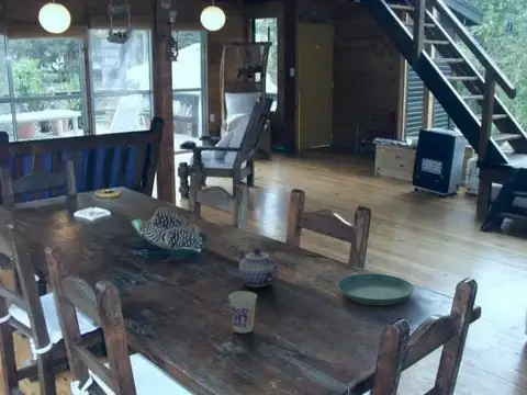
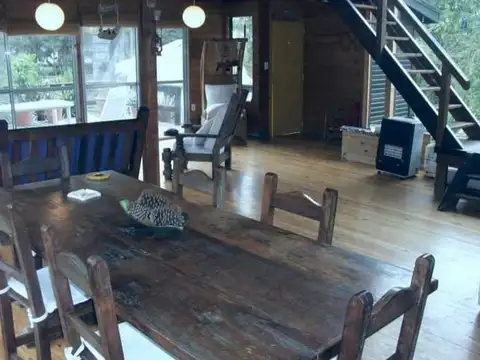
- saucer [337,273,415,306]
- teapot [236,248,280,287]
- cup [227,290,258,335]
